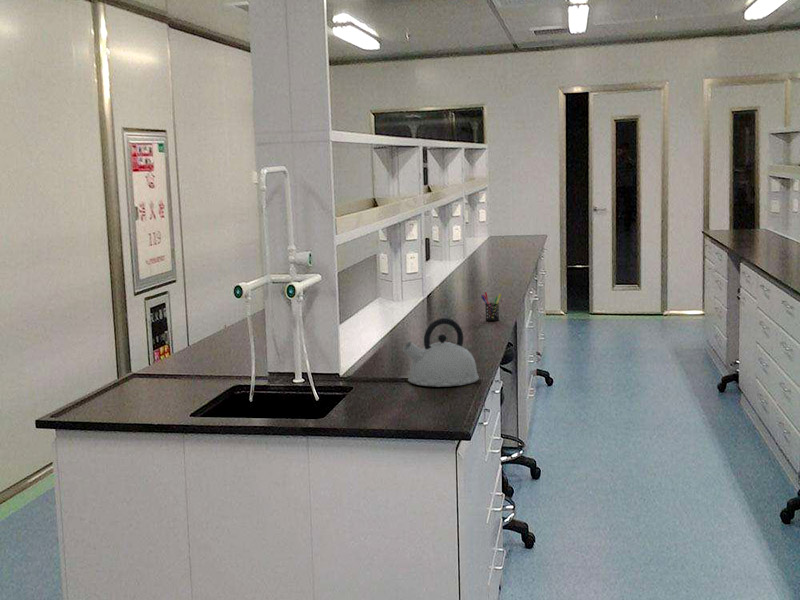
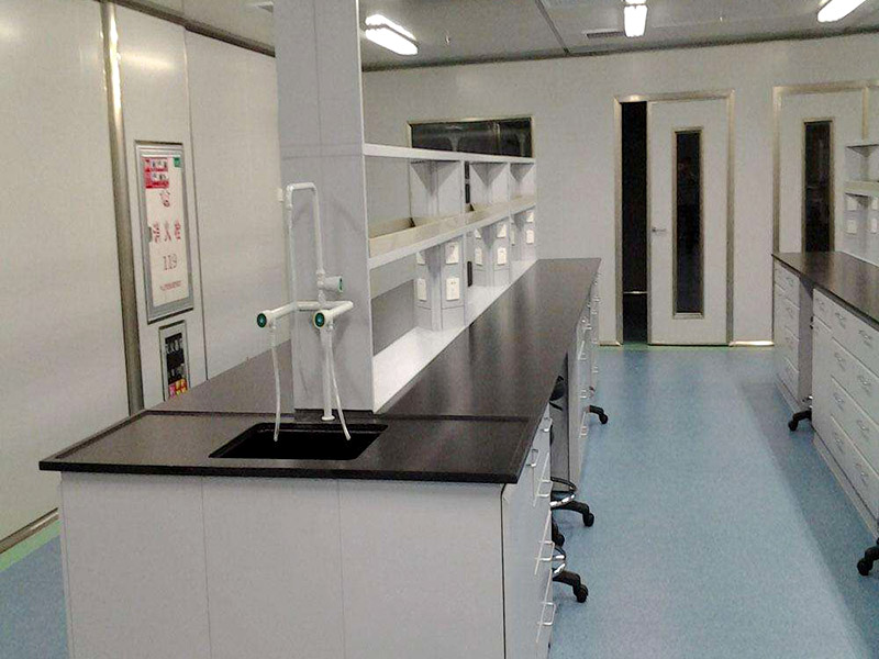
- pen holder [480,291,502,322]
- kettle [402,317,480,388]
